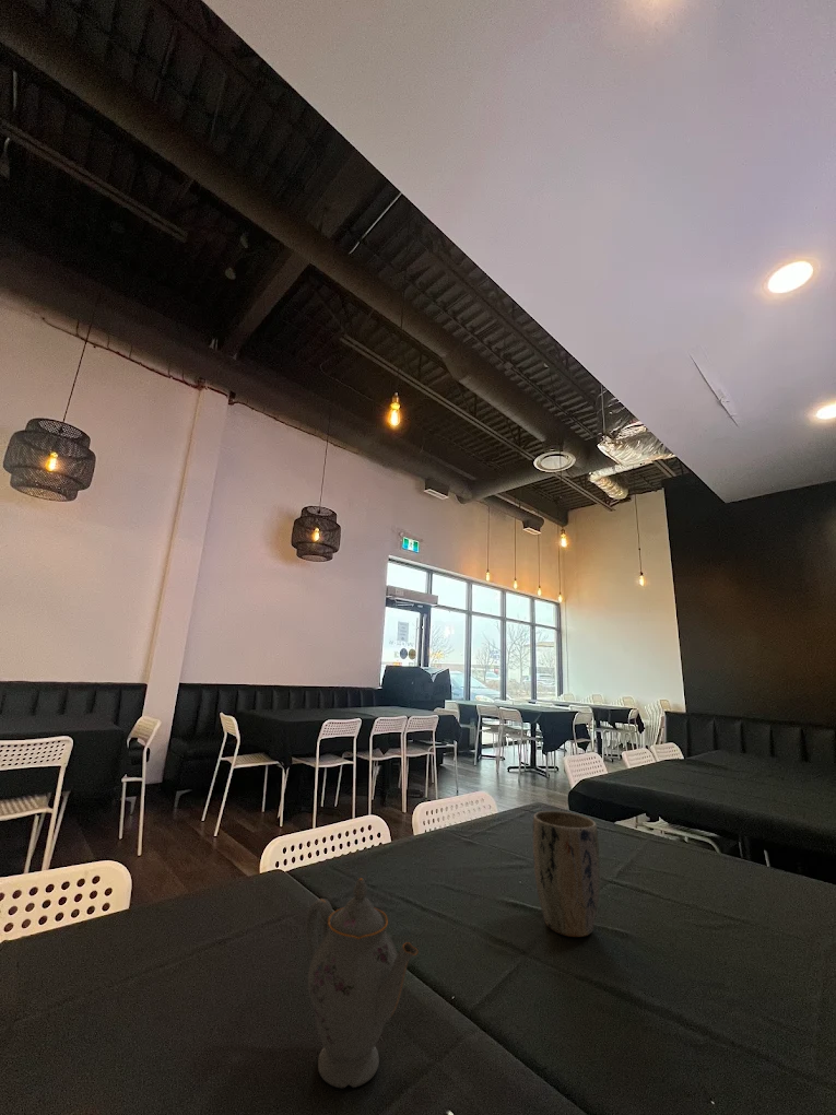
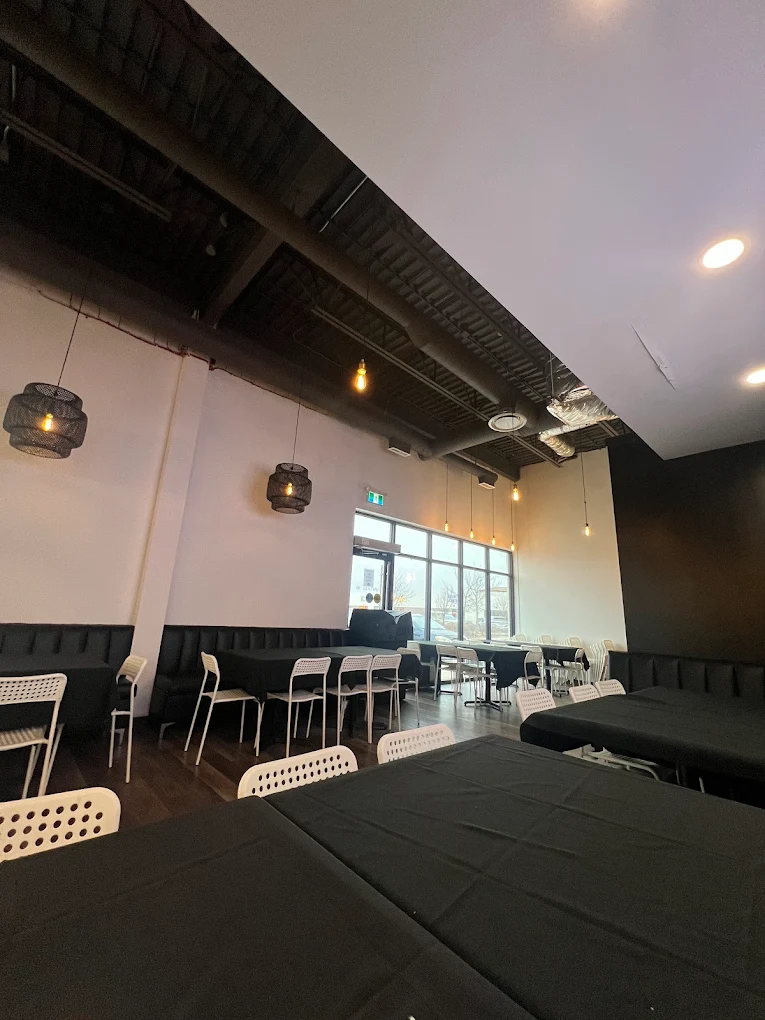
- plant pot [531,810,601,938]
- chinaware [305,878,419,1089]
